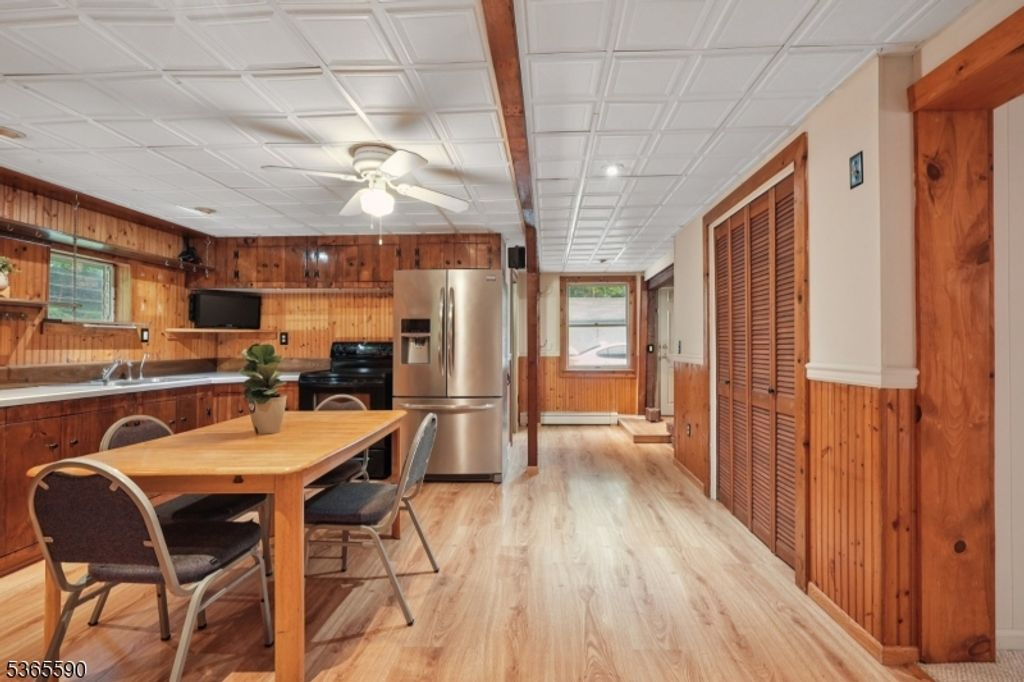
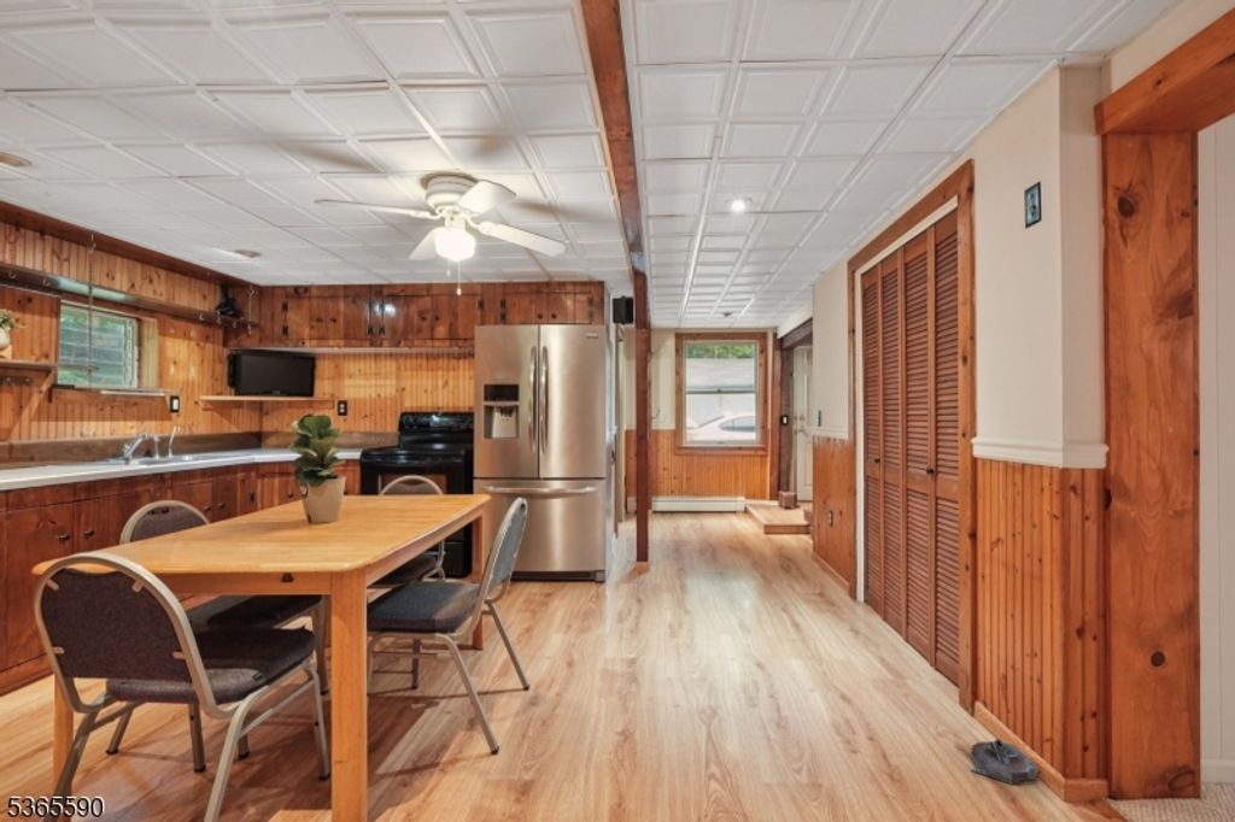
+ shoes [968,738,1040,786]
